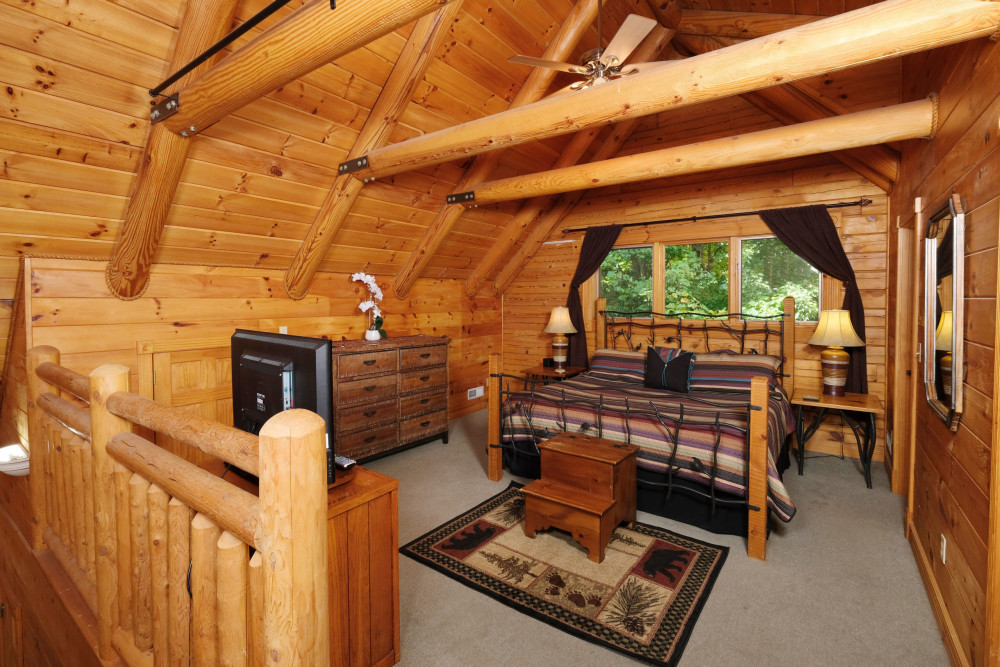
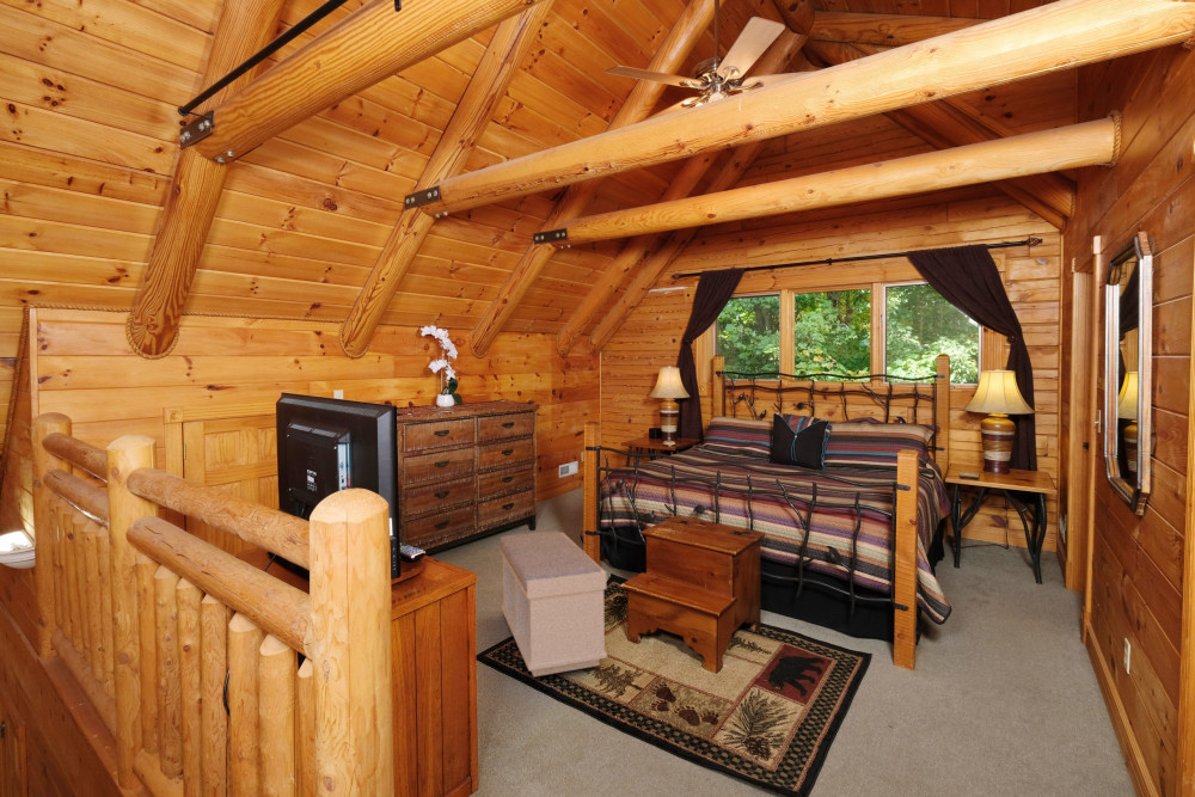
+ bench [498,531,608,678]
